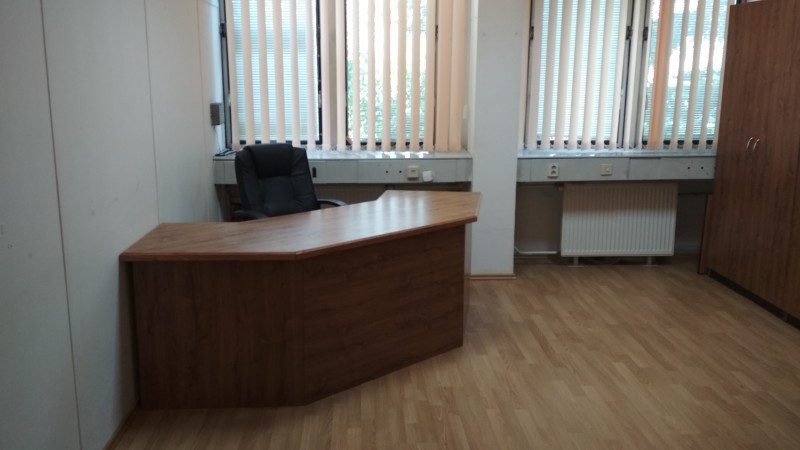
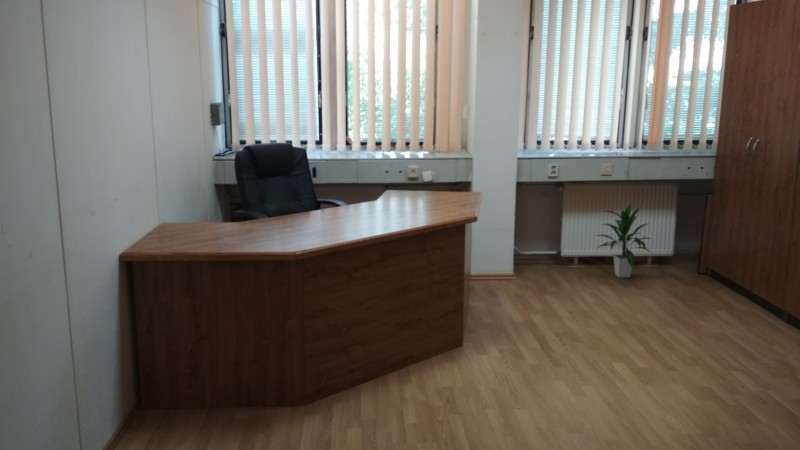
+ indoor plant [594,202,652,278]
